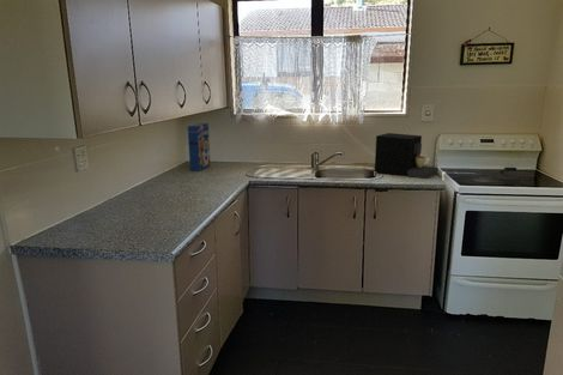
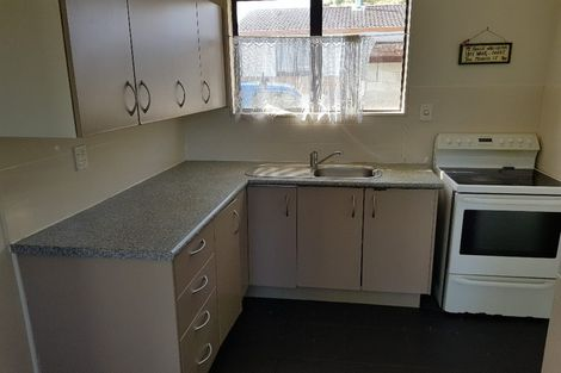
- cereal box [187,122,212,173]
- coffee maker [374,132,440,180]
